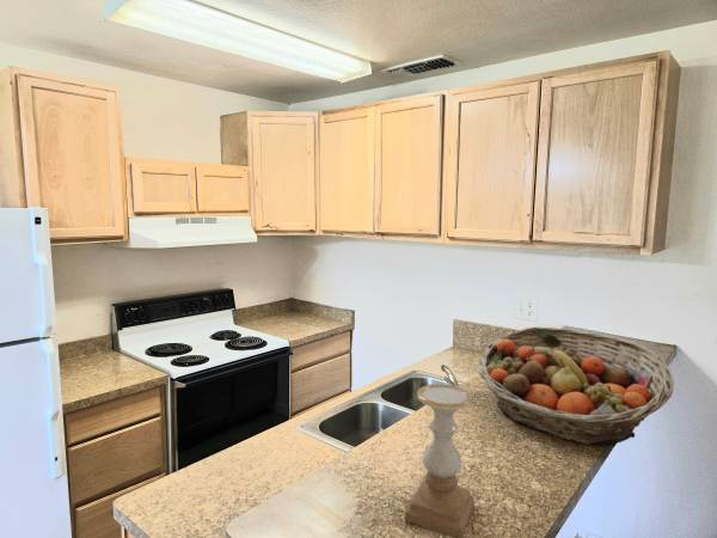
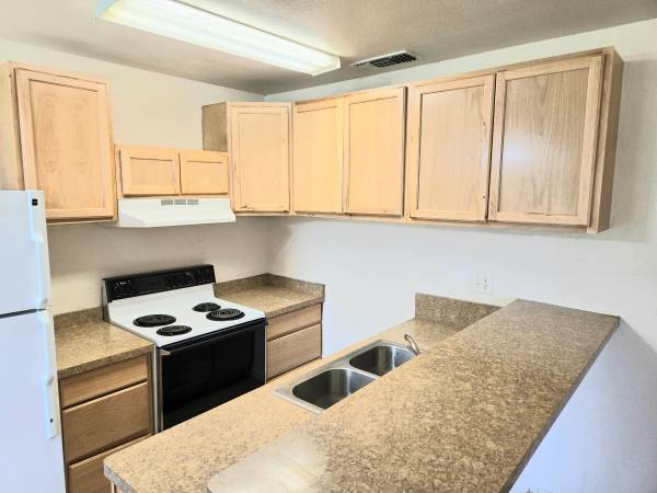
- candle holder [404,383,476,538]
- fruit basket [477,326,675,446]
